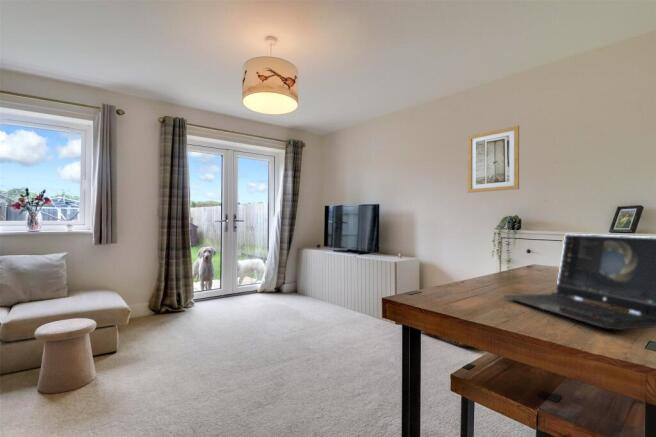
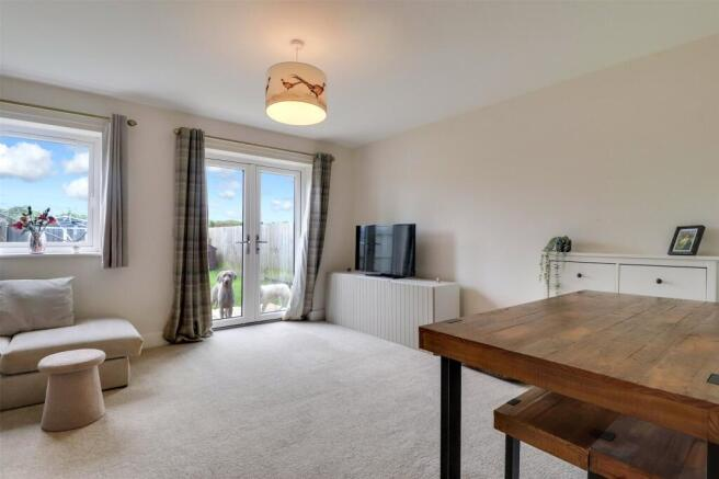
- laptop computer [503,233,656,331]
- wall art [467,125,520,194]
